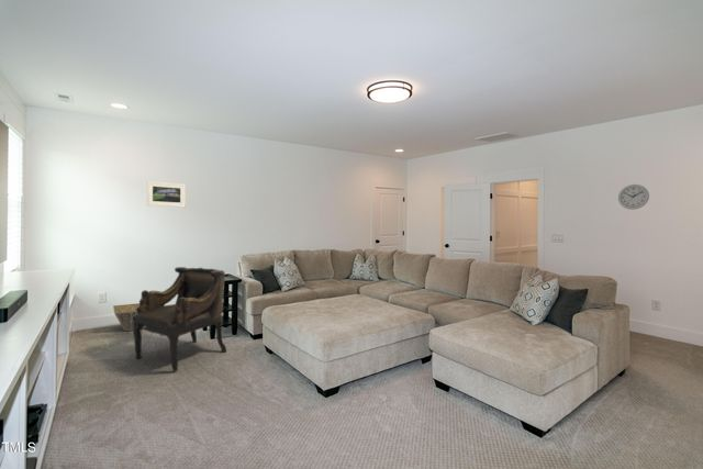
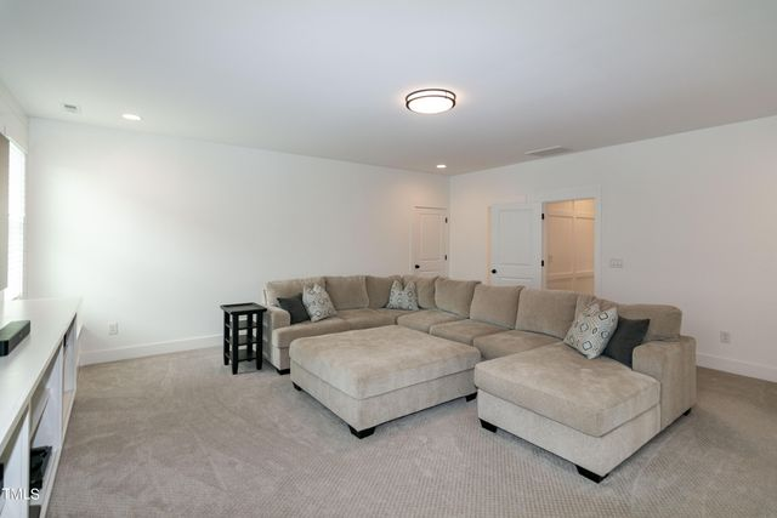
- armchair [132,266,227,372]
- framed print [146,180,187,209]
- wall clock [617,183,650,211]
- basket [112,302,146,332]
